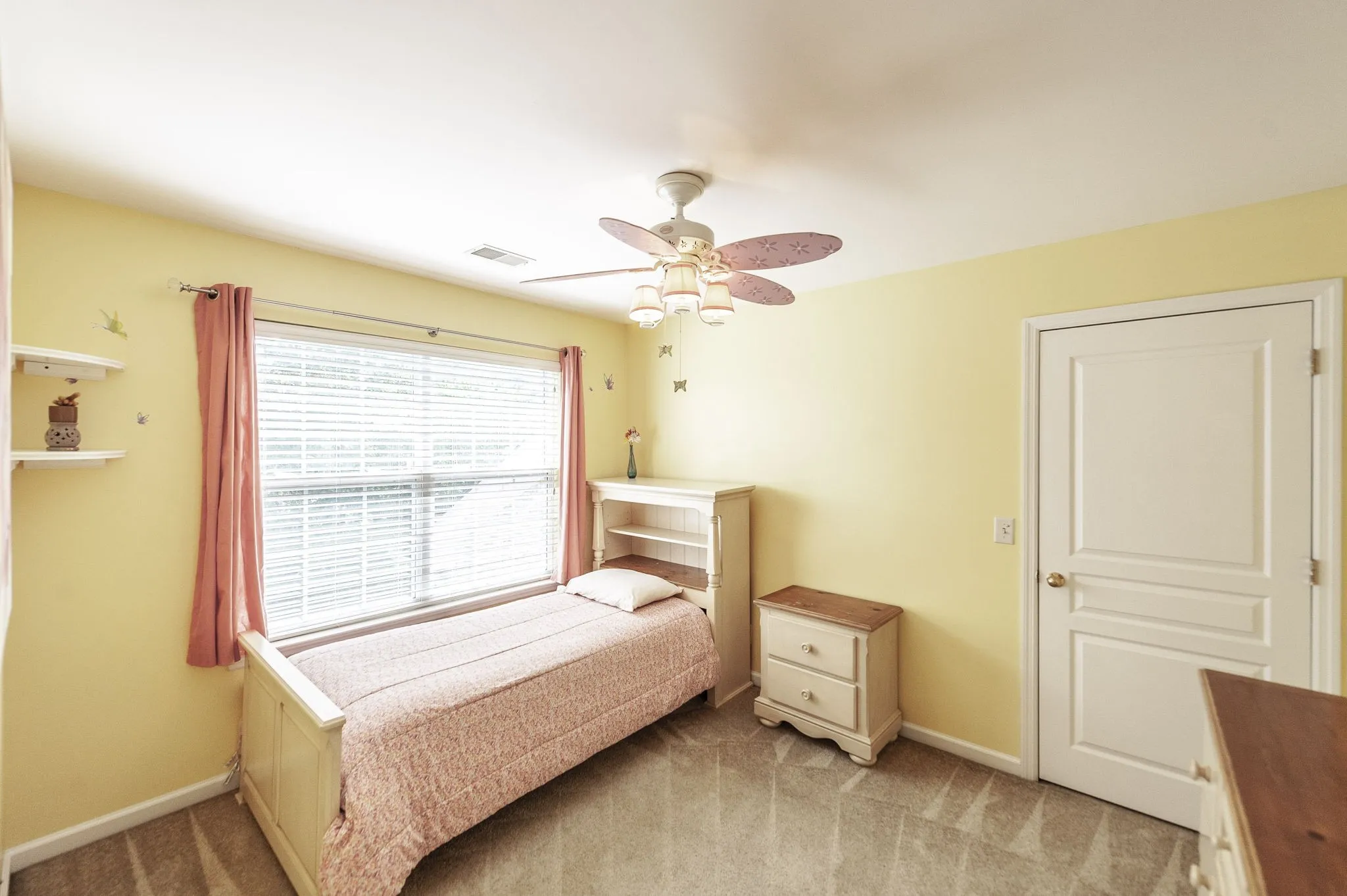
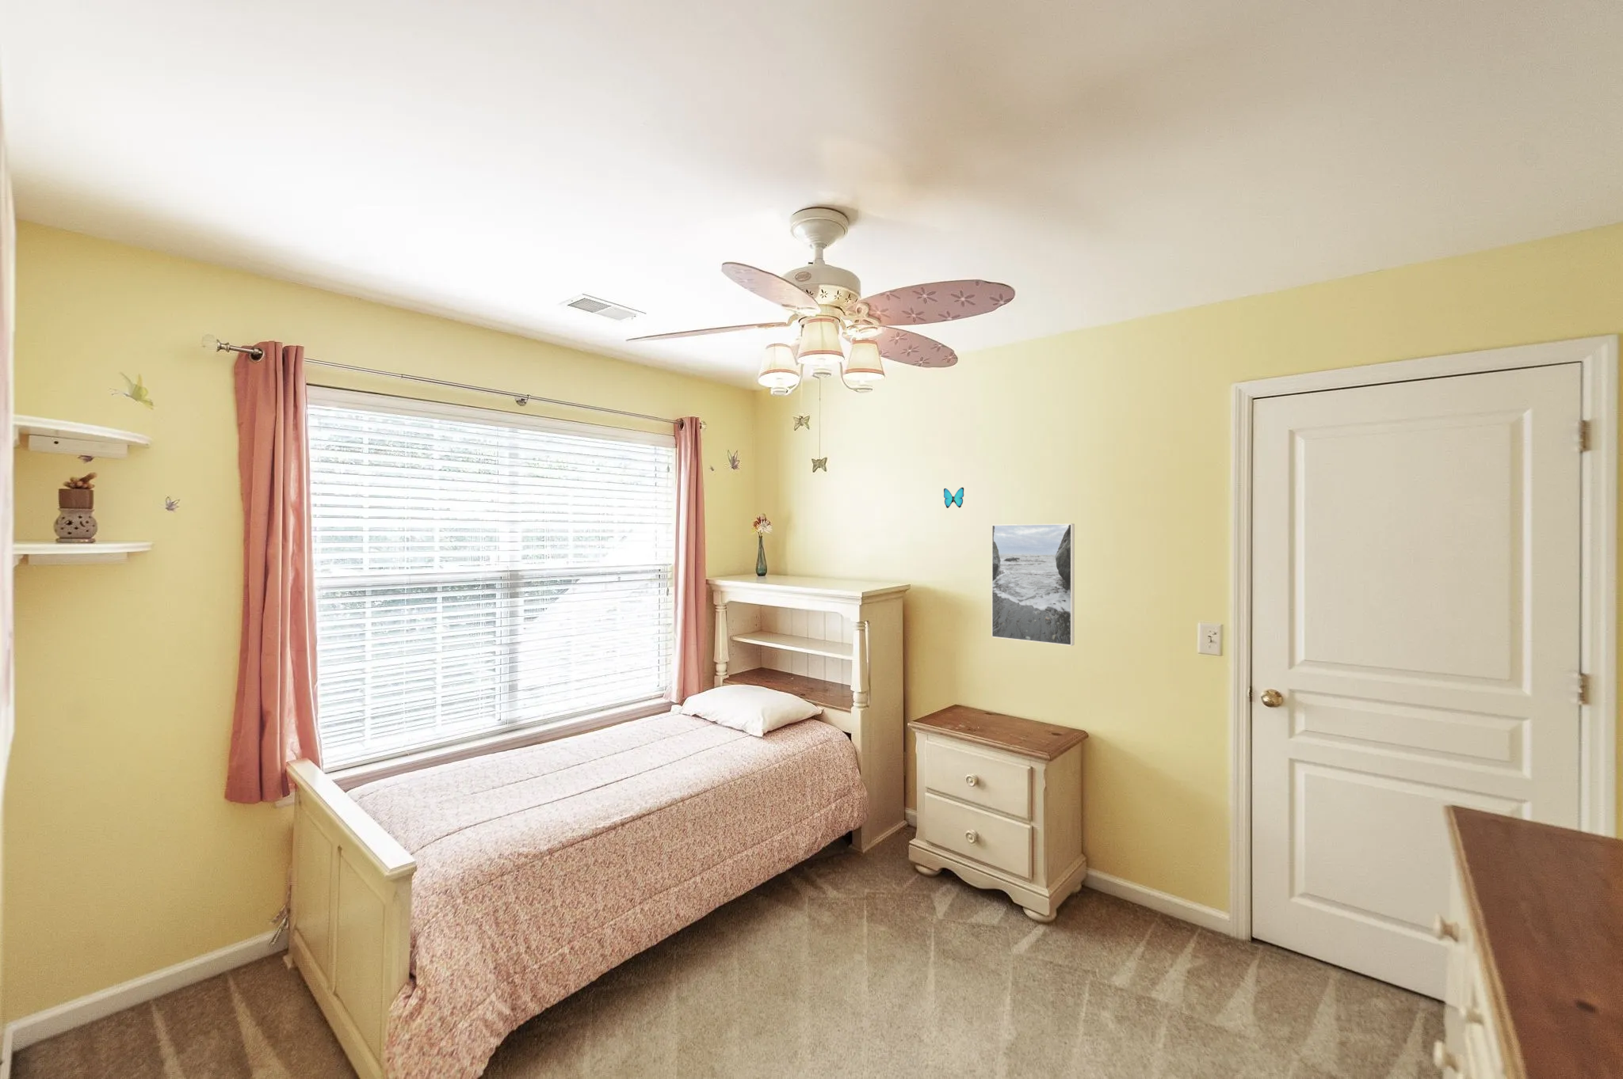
+ decorative butterfly [943,487,964,509]
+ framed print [990,524,1076,647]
